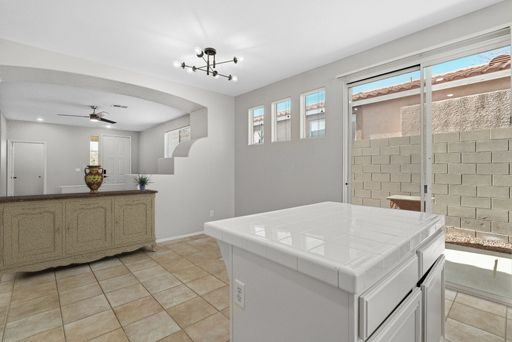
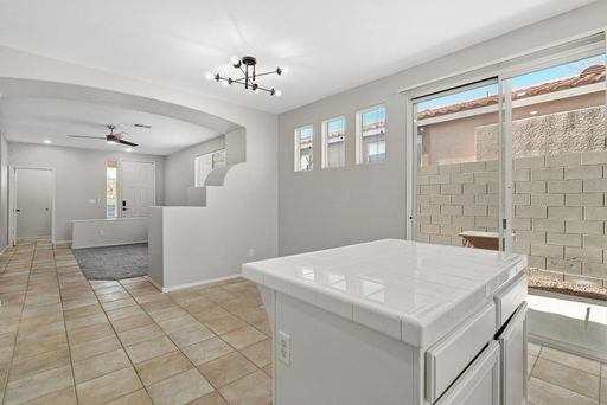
- potted plant [133,169,155,191]
- sideboard [0,188,159,285]
- decorative urn [83,164,105,194]
